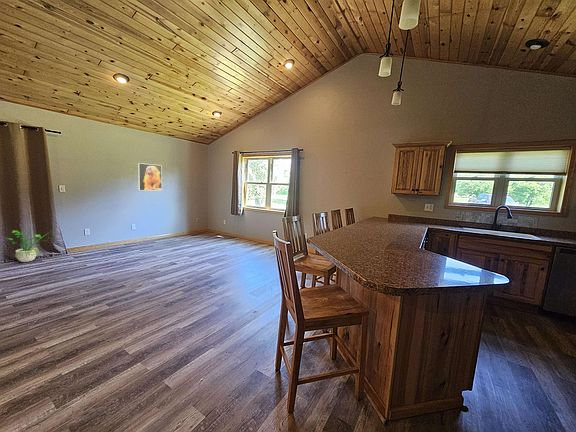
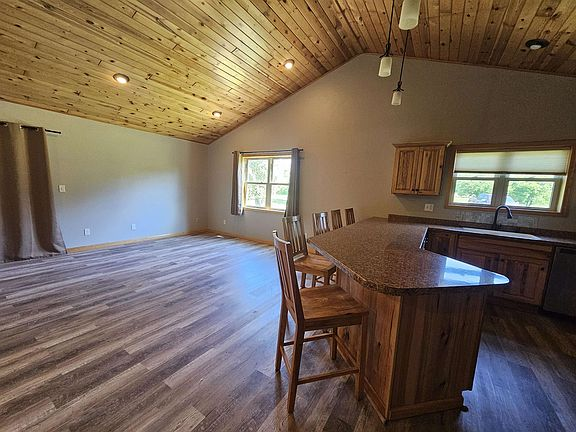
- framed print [137,162,163,192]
- potted plant [6,224,56,263]
